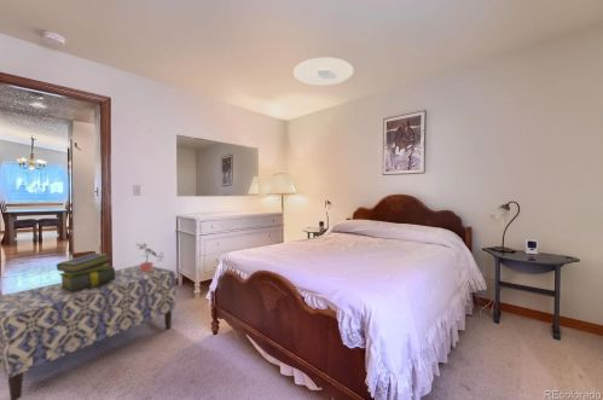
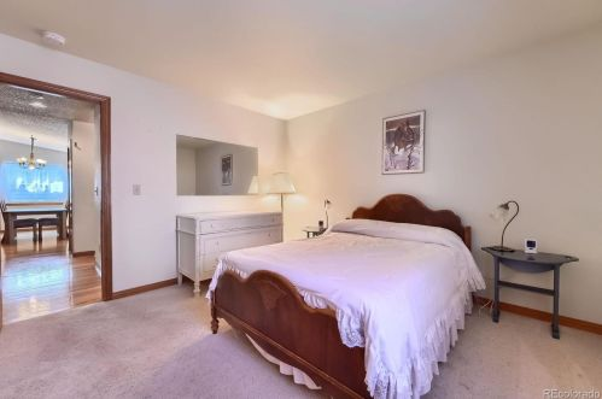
- bench [0,263,178,400]
- ceiling light [292,57,355,87]
- stack of books [56,251,116,292]
- potted plant [134,242,164,271]
